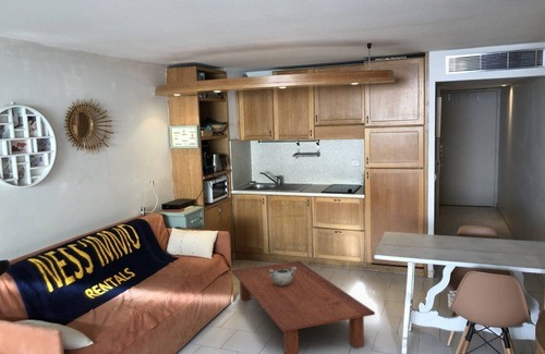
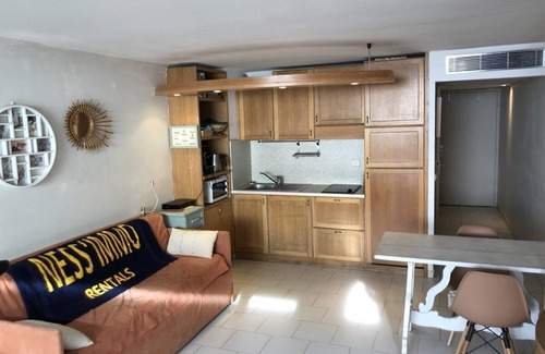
- decorative bowl [269,267,296,285]
- coffee table [231,260,376,354]
